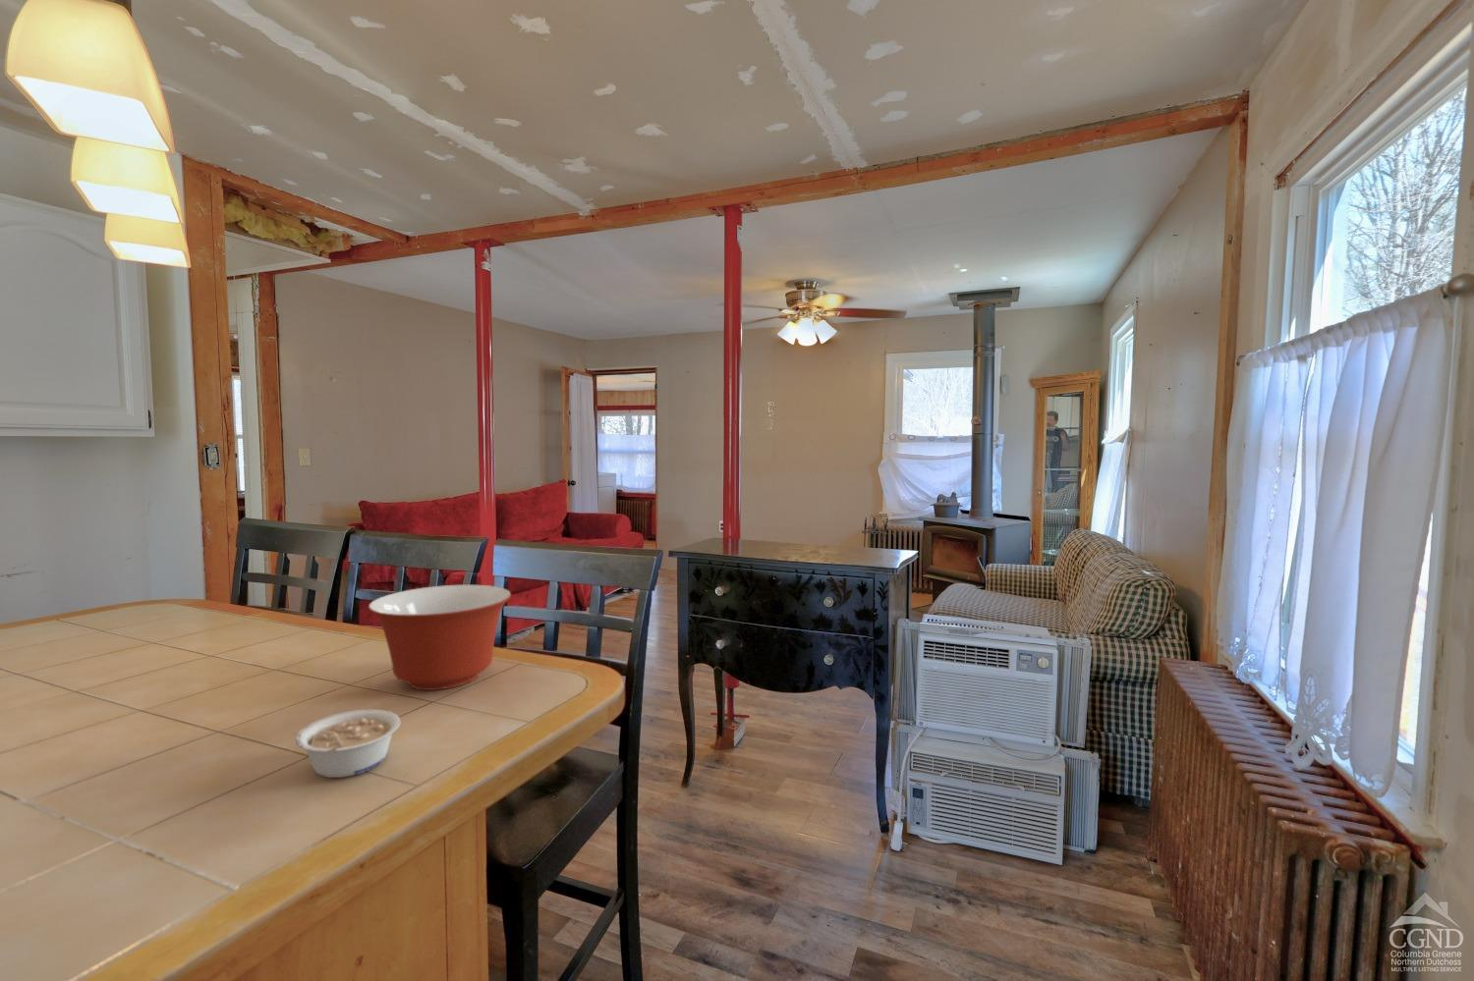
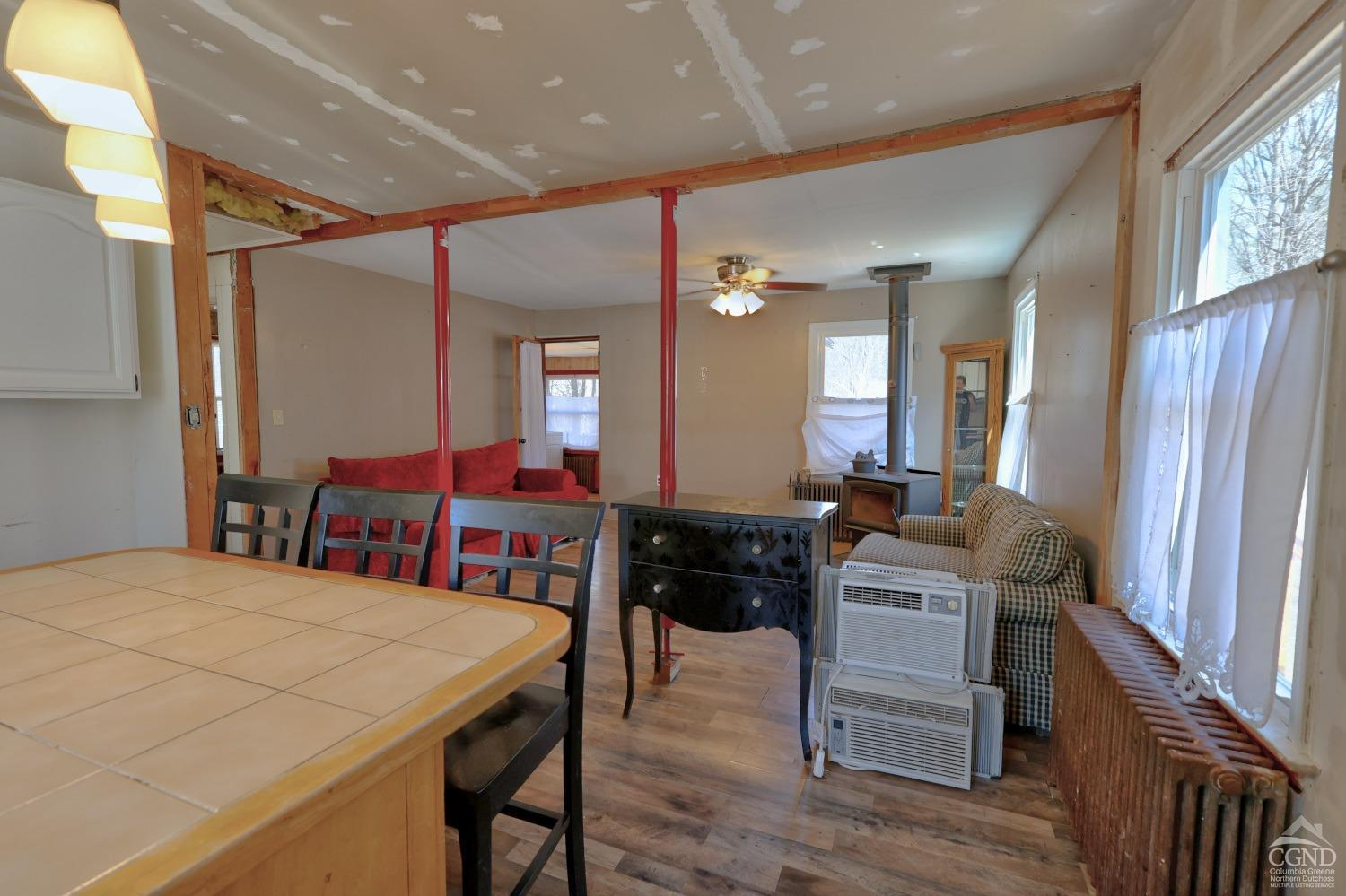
- mixing bowl [368,585,513,691]
- legume [295,709,401,778]
